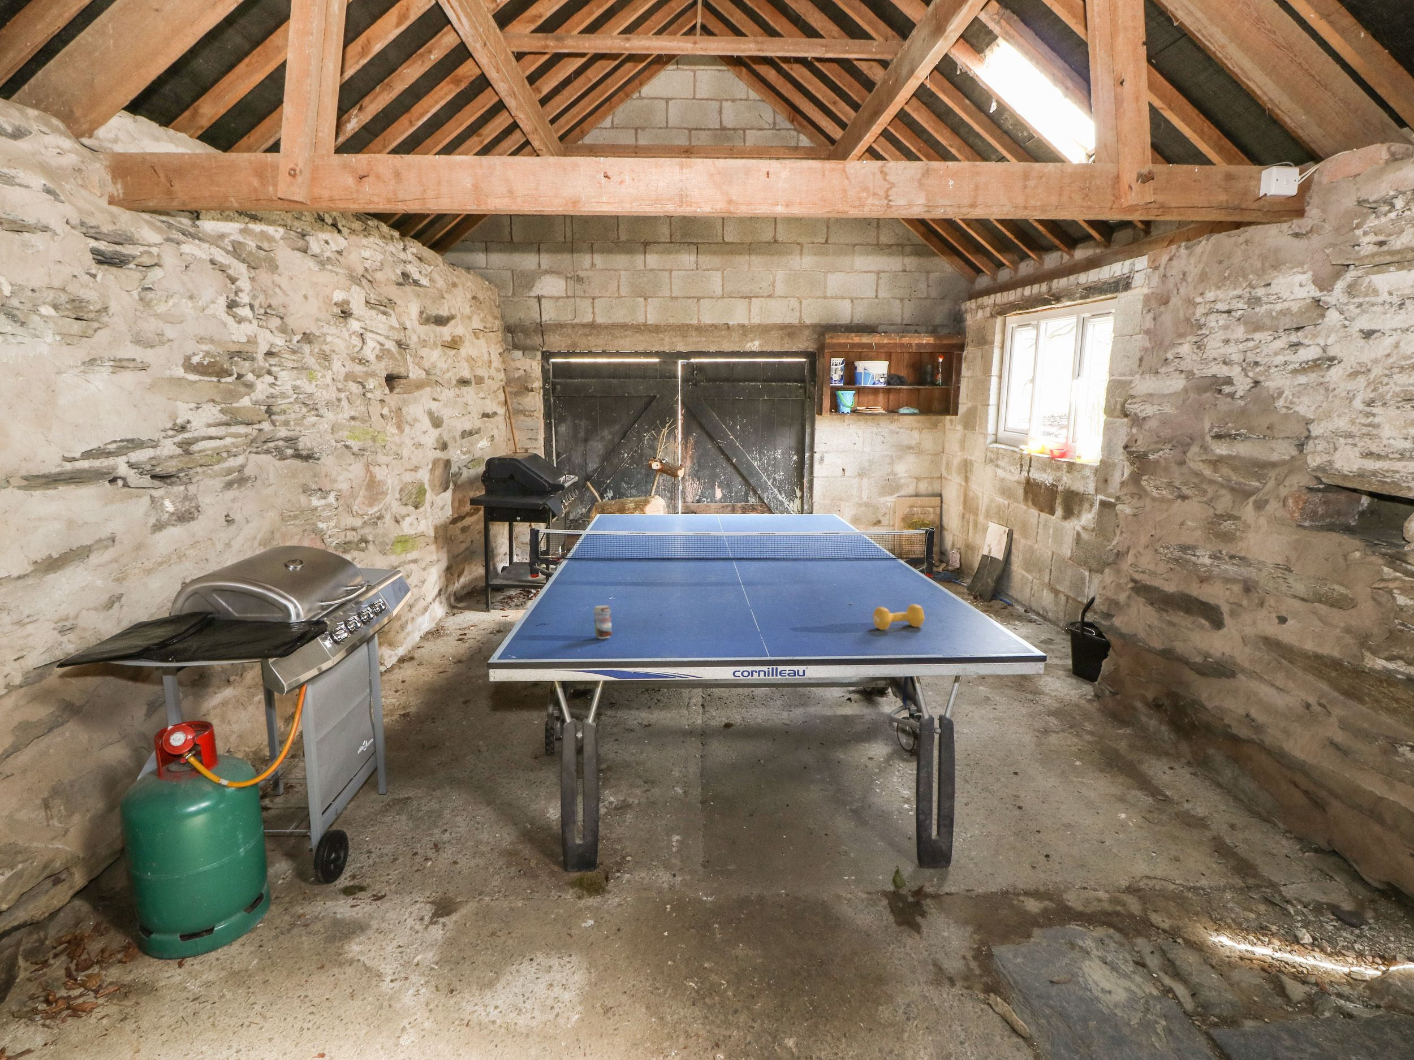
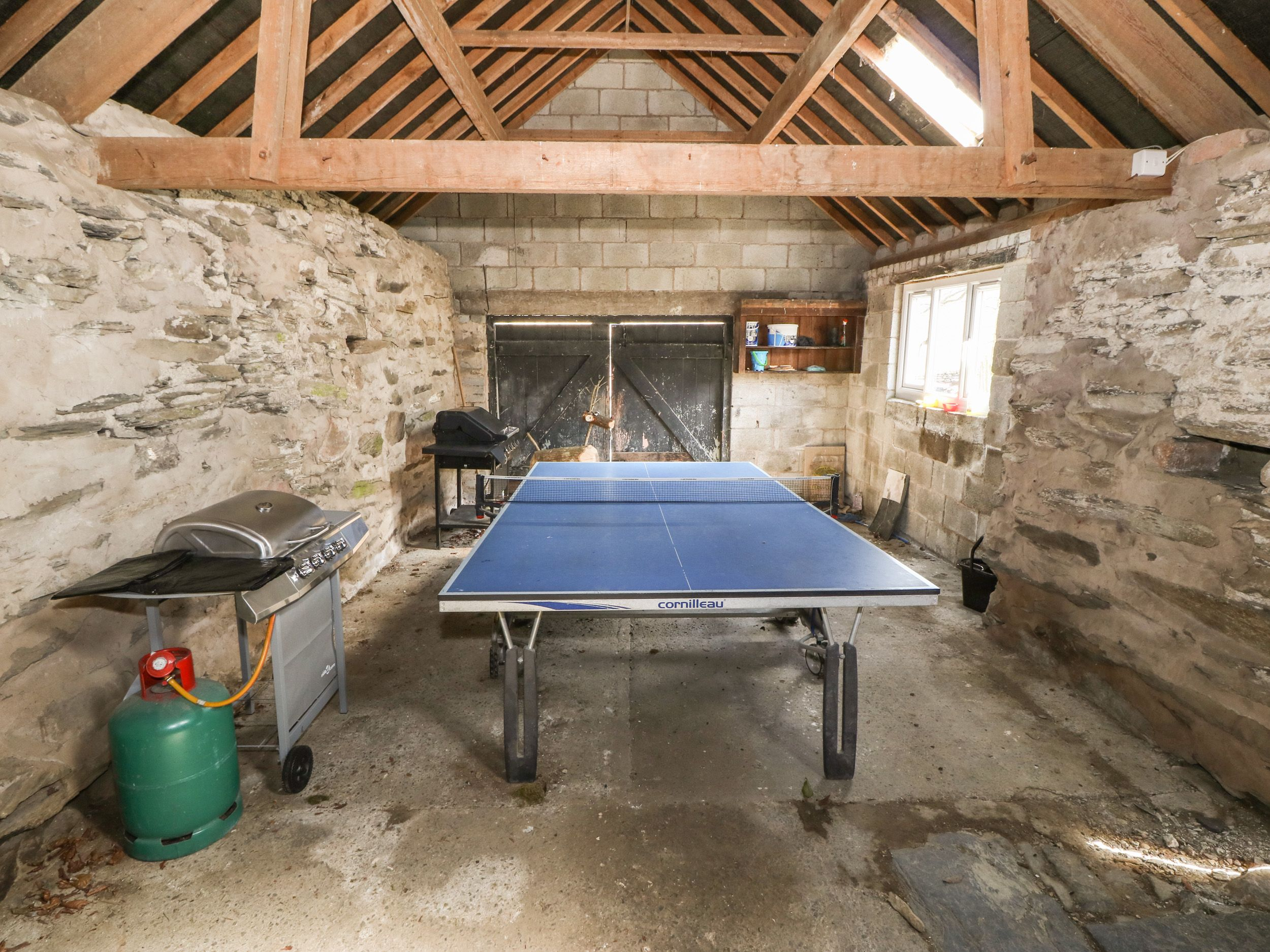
- sporting goods [872,603,925,630]
- beverage can [593,605,612,639]
